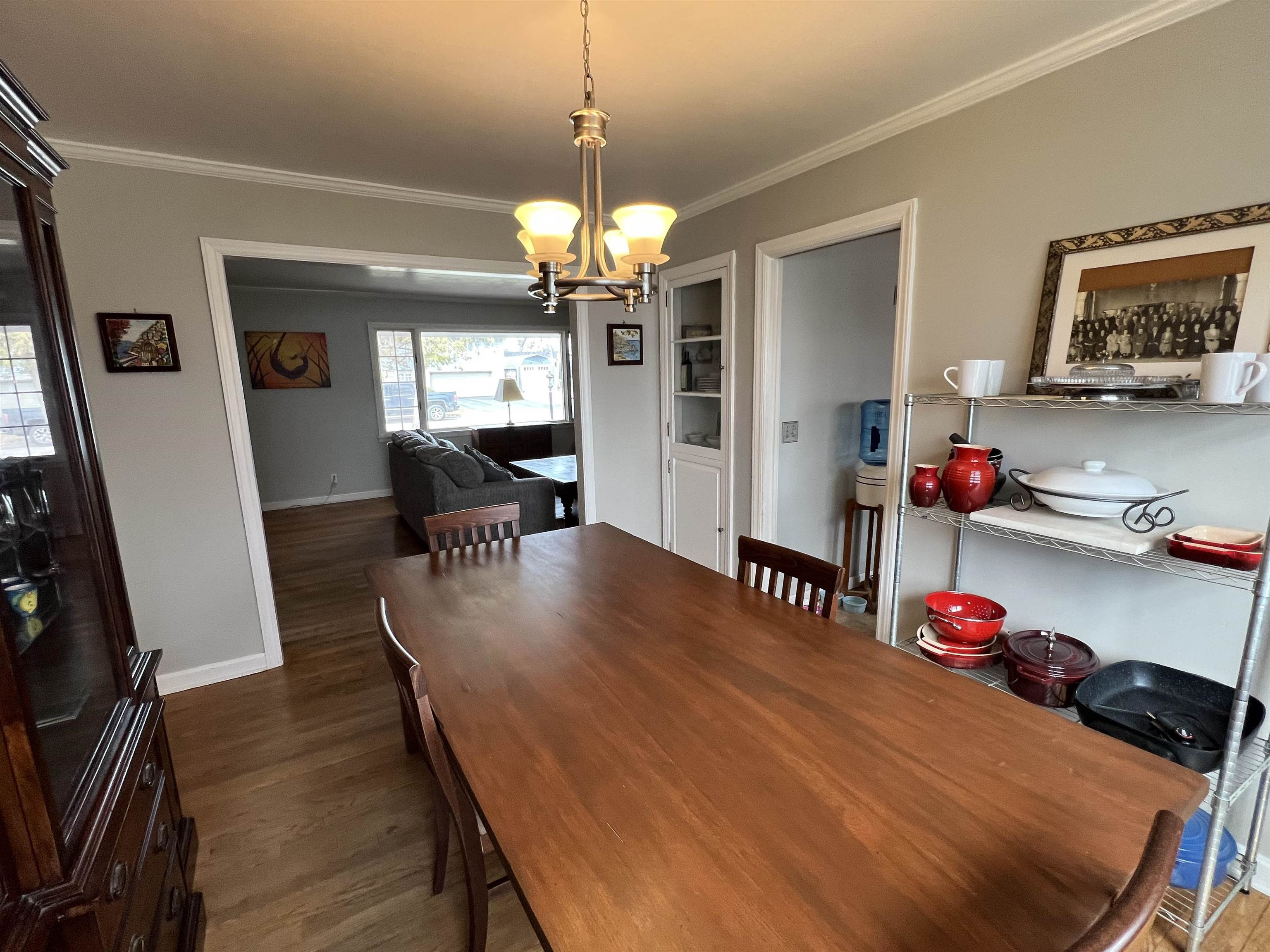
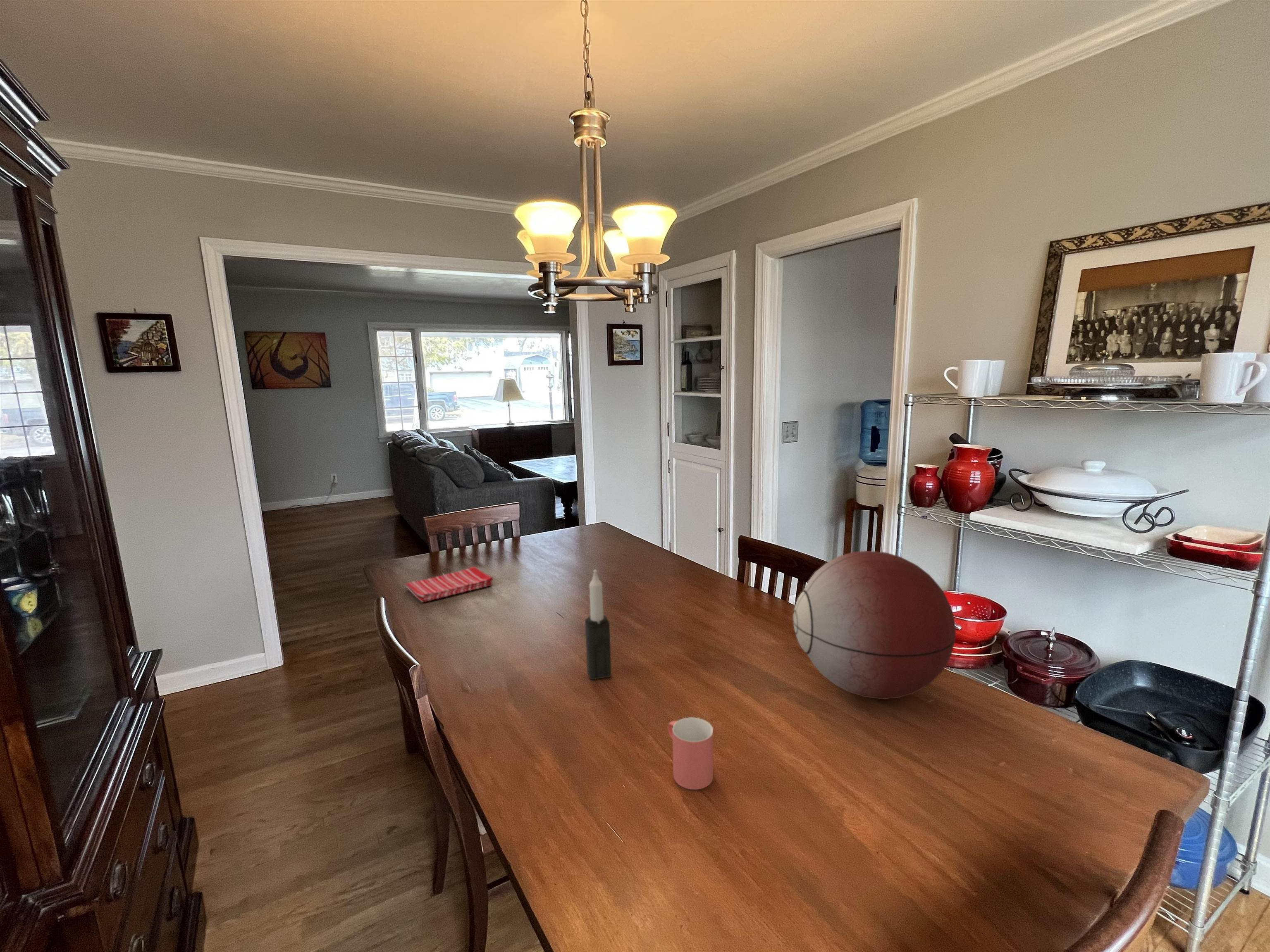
+ candle [585,569,612,680]
+ dish towel [405,566,494,603]
+ decorative orb [793,550,956,700]
+ cup [667,717,714,790]
